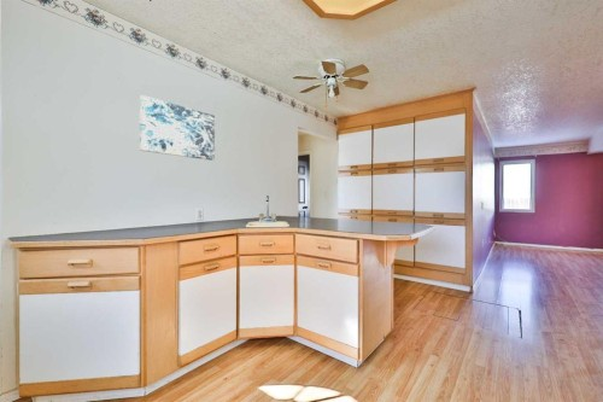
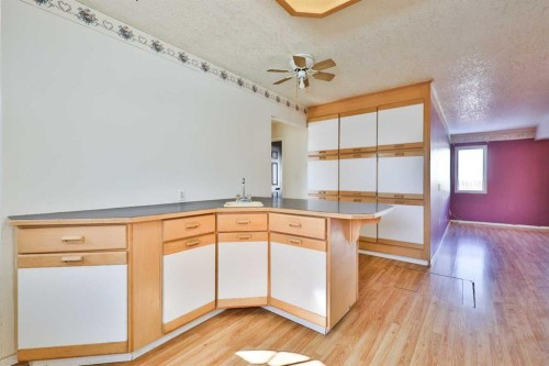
- wall art [139,94,216,162]
